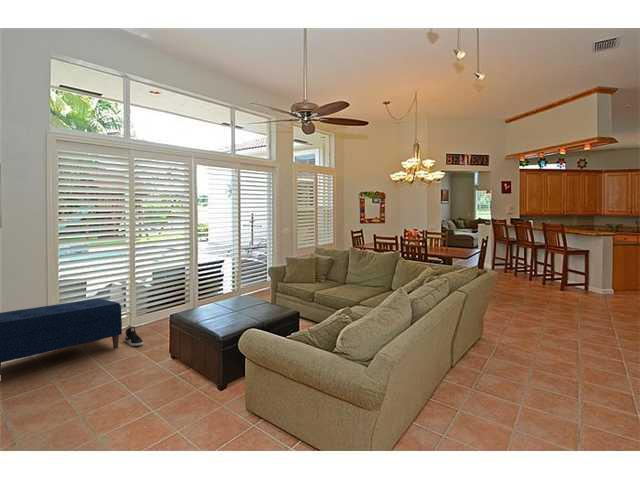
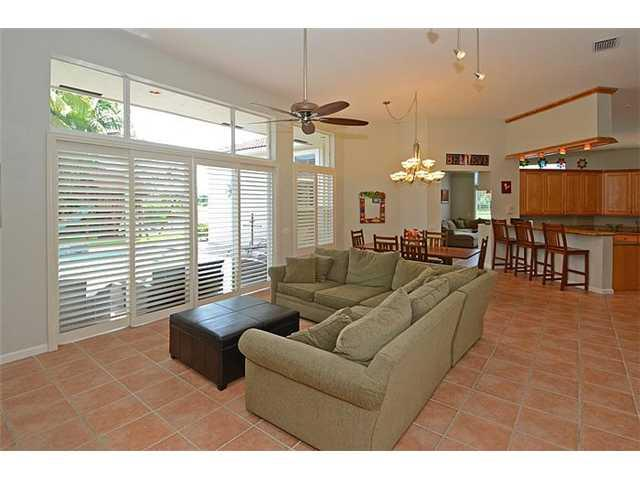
- sneaker [124,326,144,347]
- bench [0,297,123,374]
